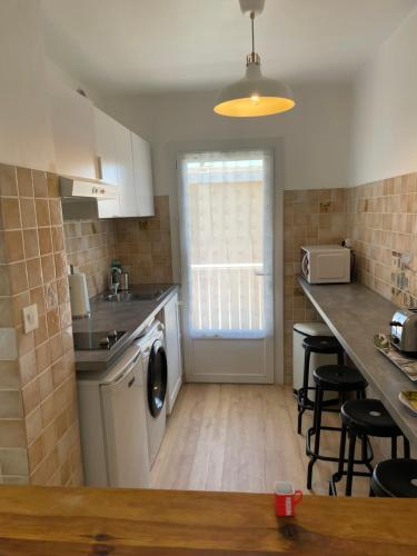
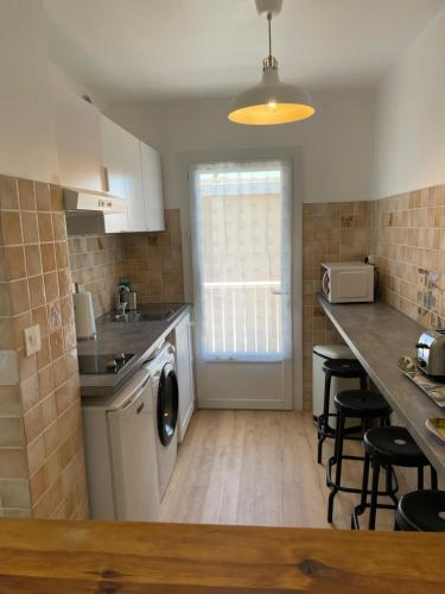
- mug [272,480,304,517]
